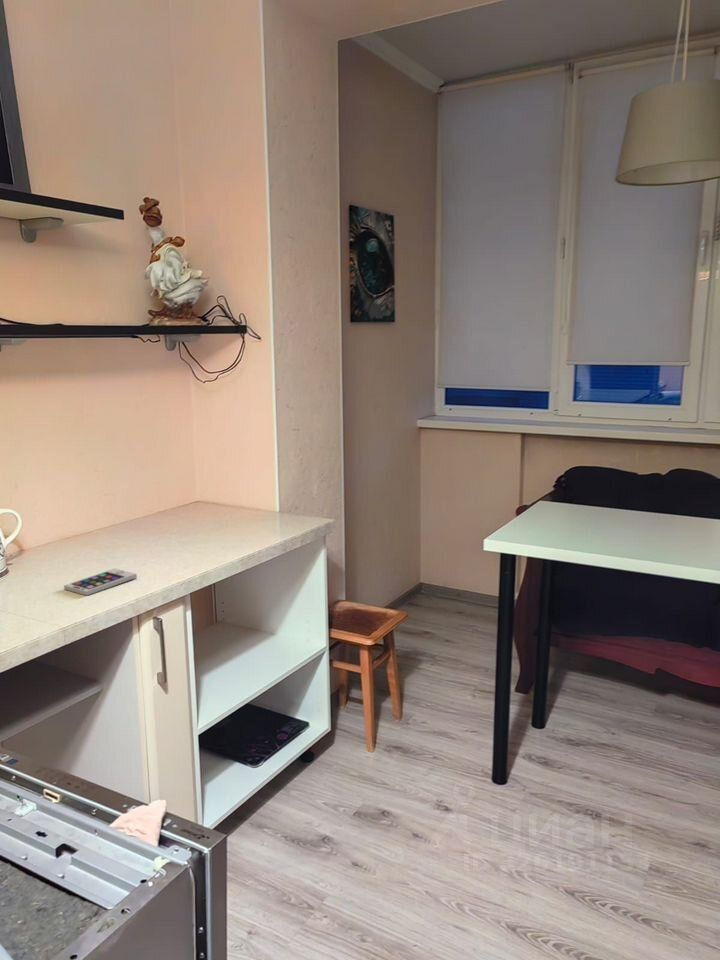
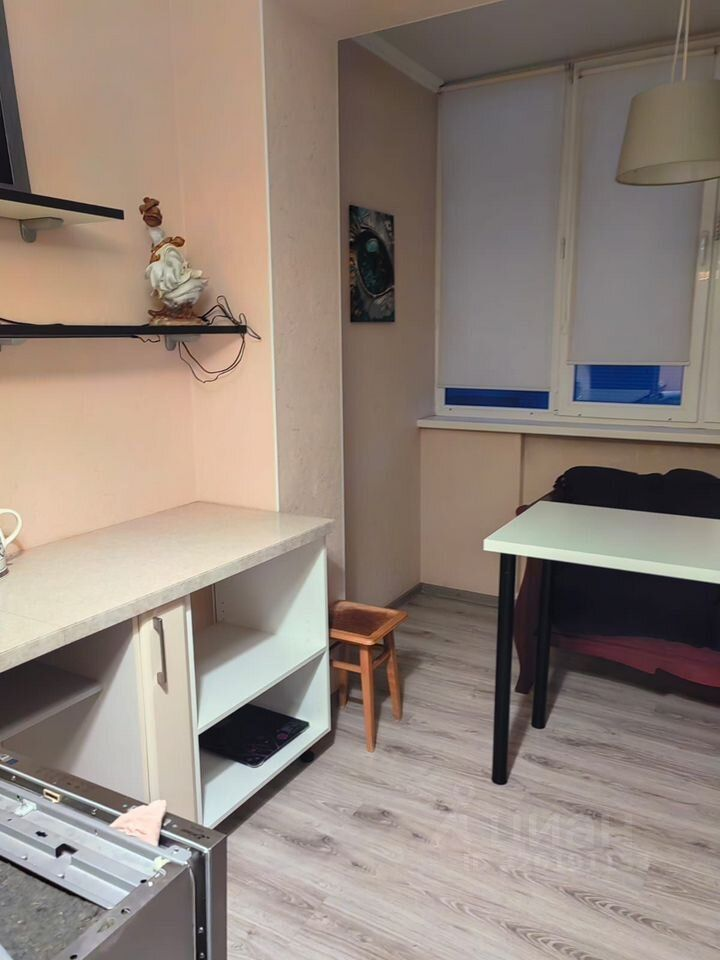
- smartphone [63,567,138,597]
